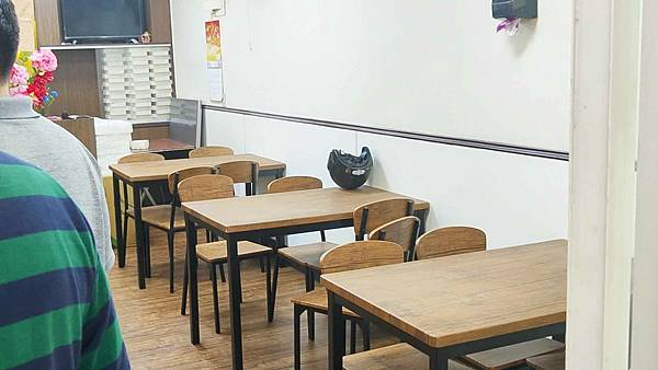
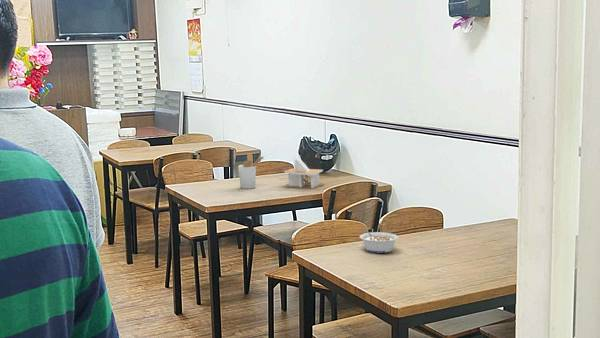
+ utensil holder [237,153,266,190]
+ legume [359,227,399,254]
+ napkin holder [281,154,324,189]
